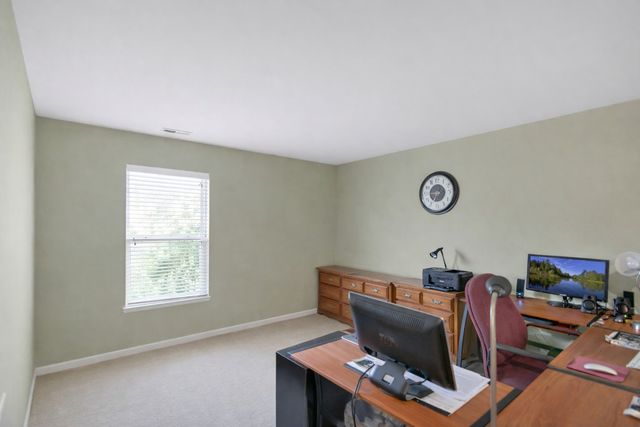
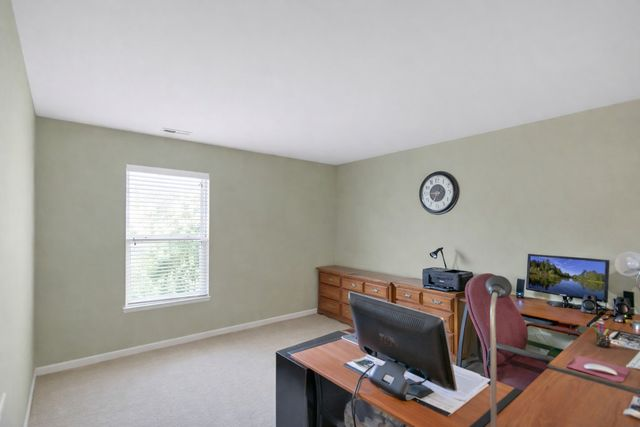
+ pen holder [593,322,611,349]
